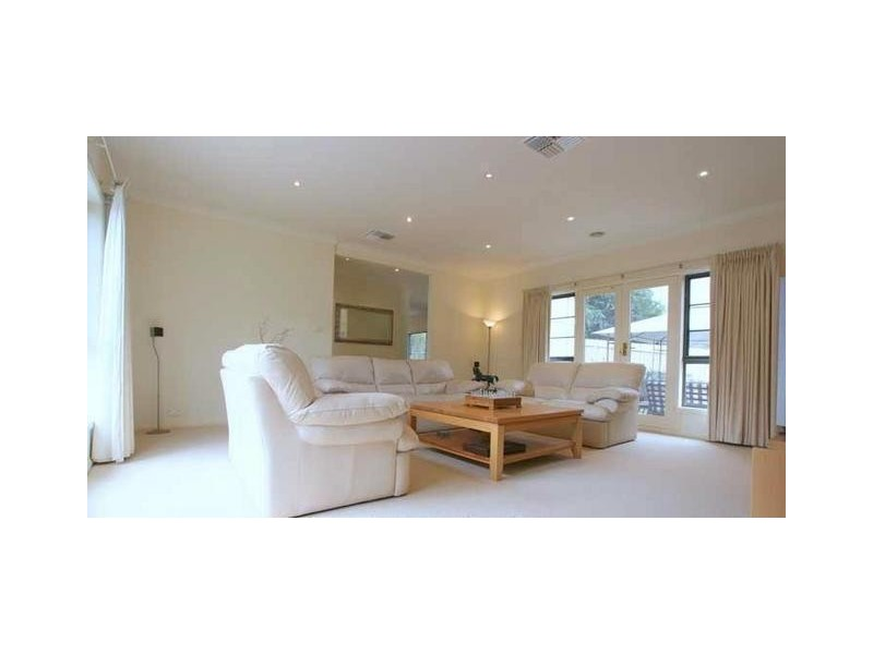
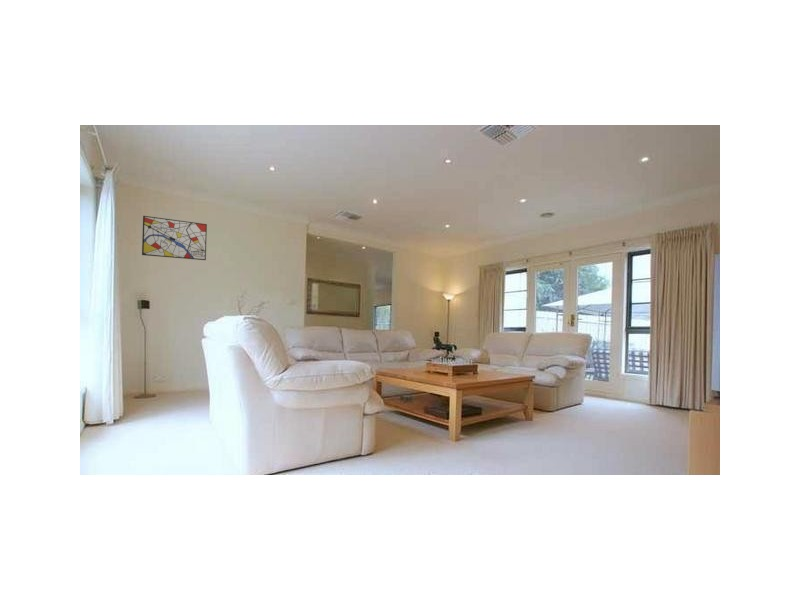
+ wall art [141,215,208,261]
